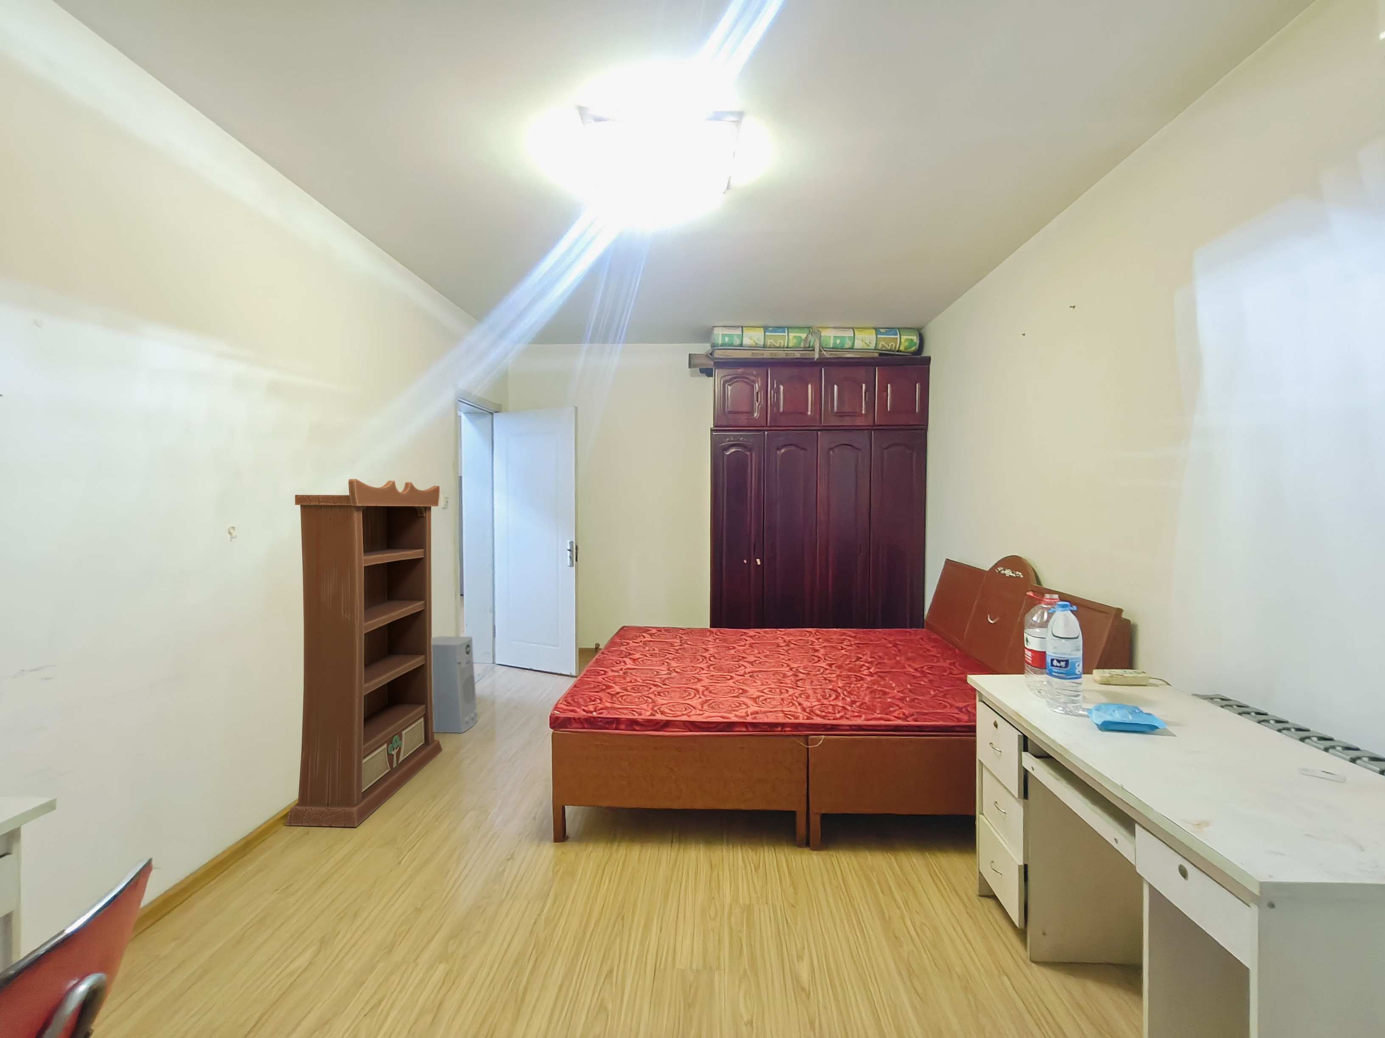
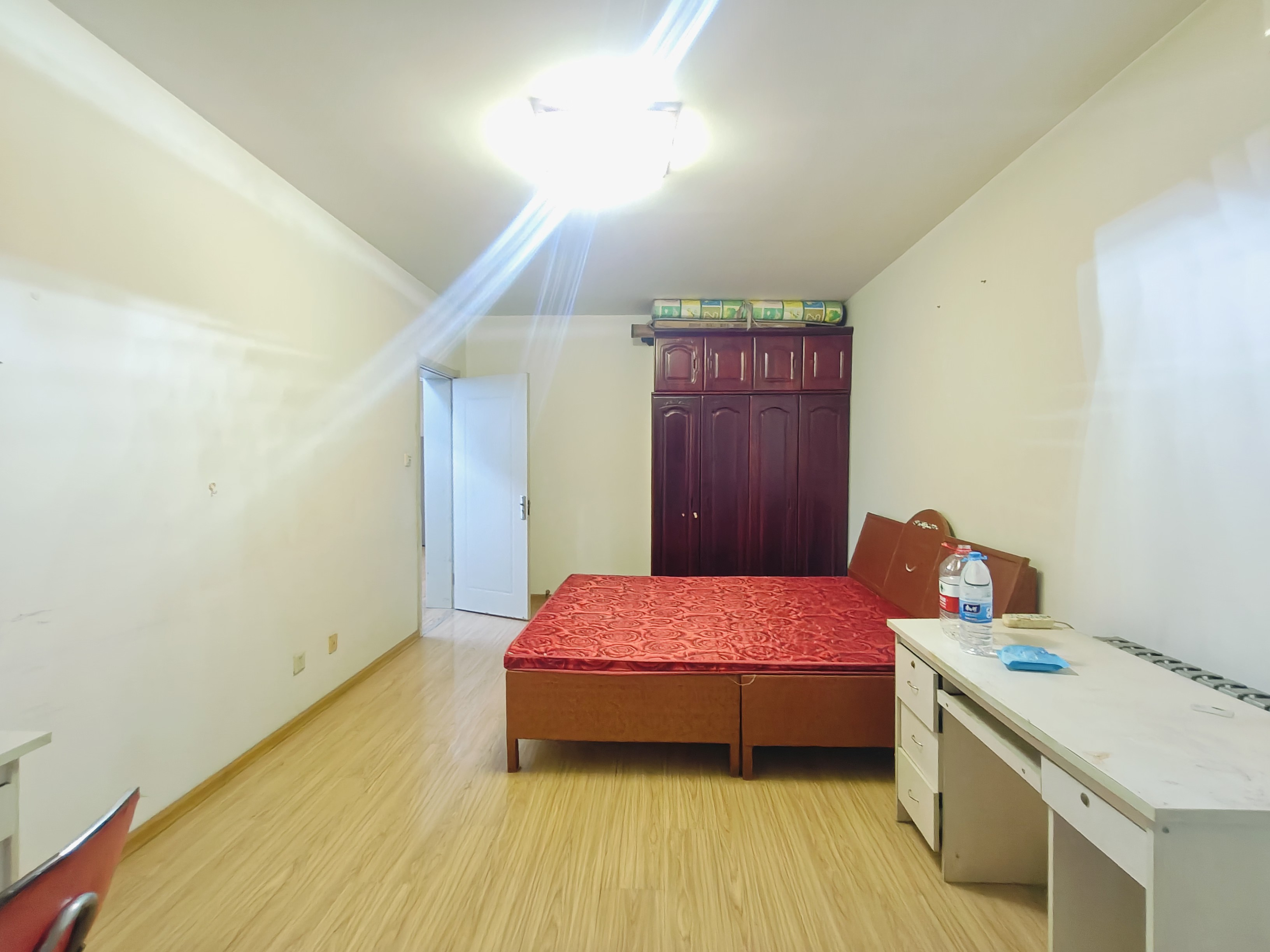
- bookcase [285,479,443,828]
- air purifier [432,636,479,734]
